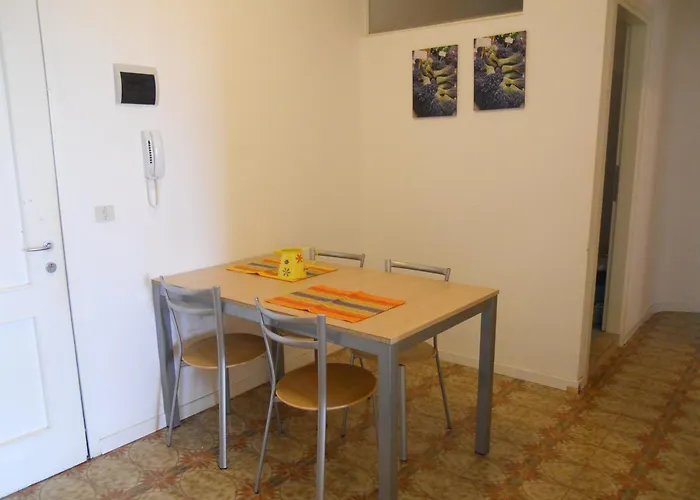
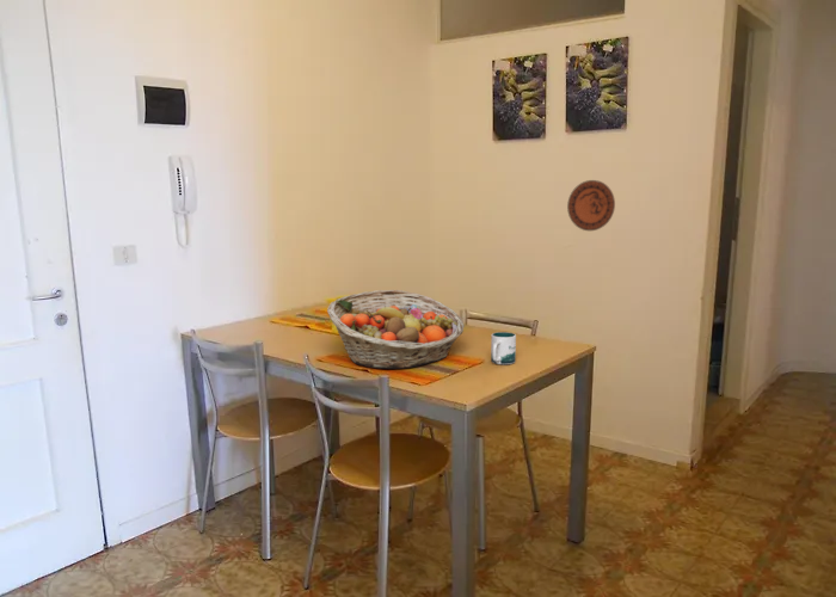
+ mug [490,331,517,365]
+ fruit basket [326,289,466,370]
+ decorative plate [566,179,616,232]
